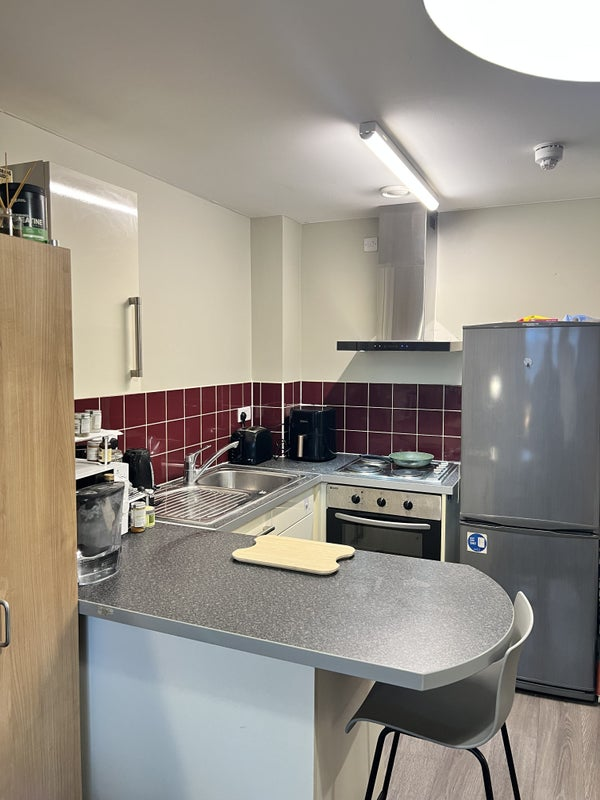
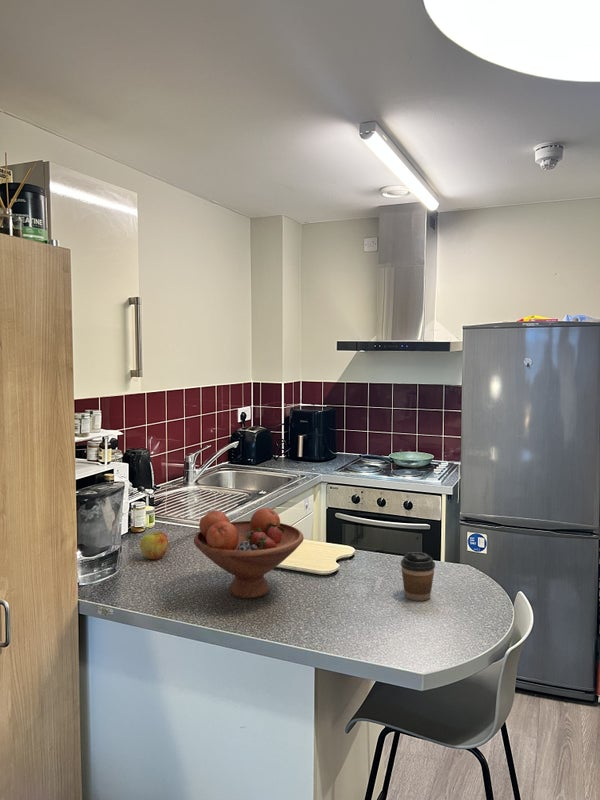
+ coffee cup [400,551,436,602]
+ apple [139,531,169,560]
+ fruit bowl [193,507,305,600]
